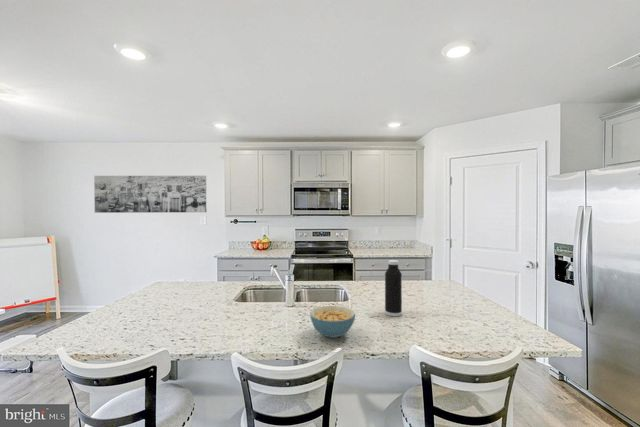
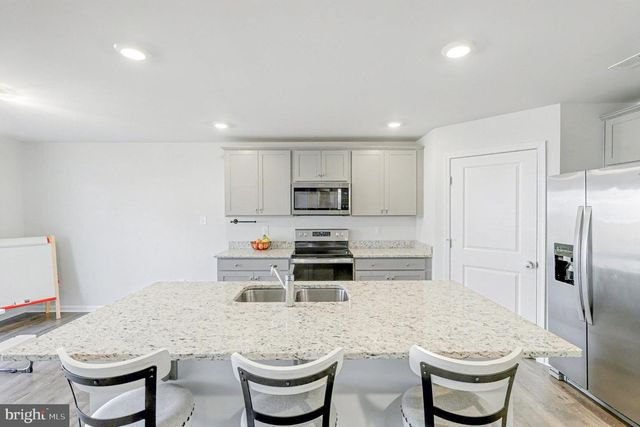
- water bottle [384,259,403,317]
- wall art [93,175,207,214]
- cereal bowl [309,305,356,339]
